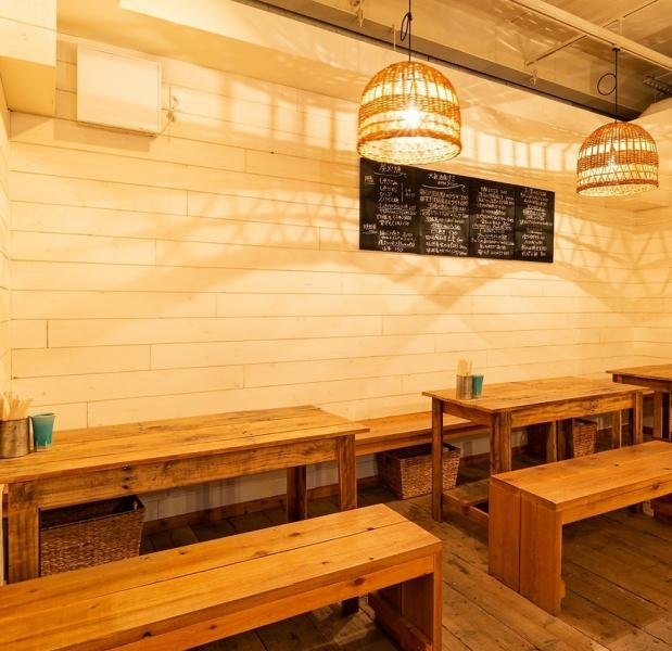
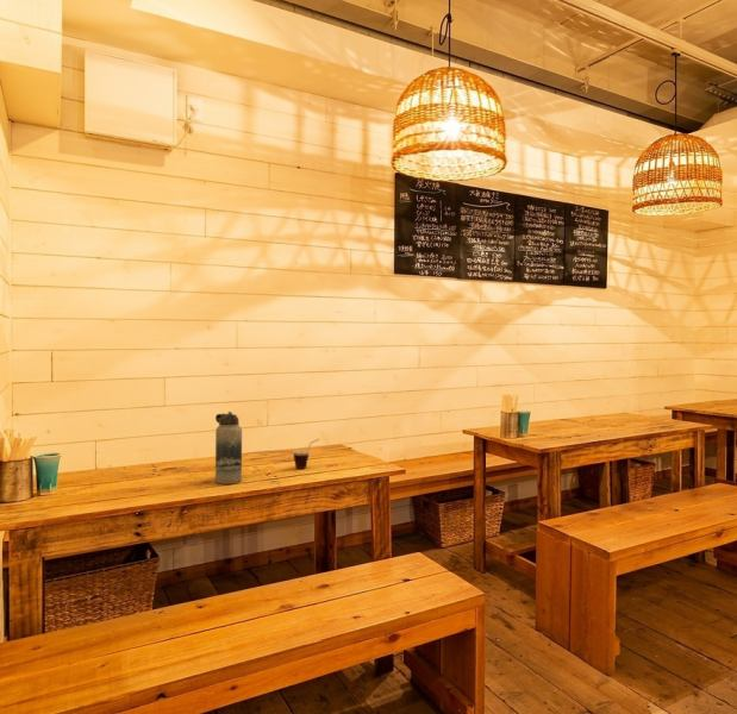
+ cup [292,438,320,470]
+ water bottle [214,411,243,486]
